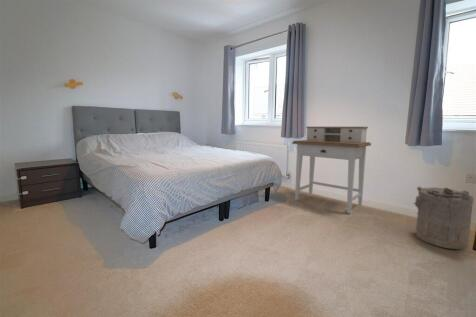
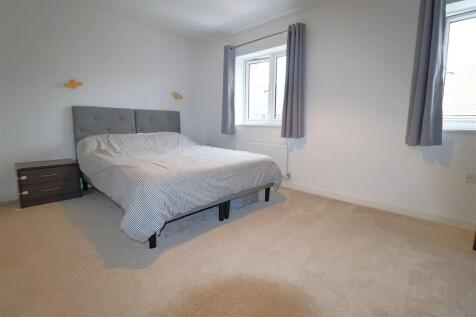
- laundry hamper [413,186,475,250]
- desk [291,126,372,214]
